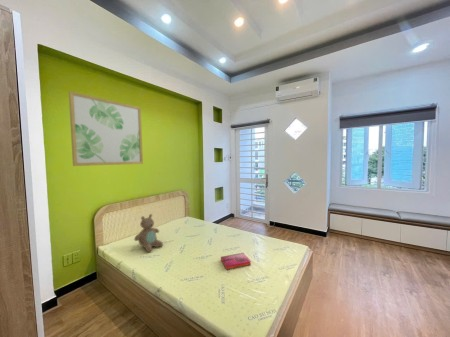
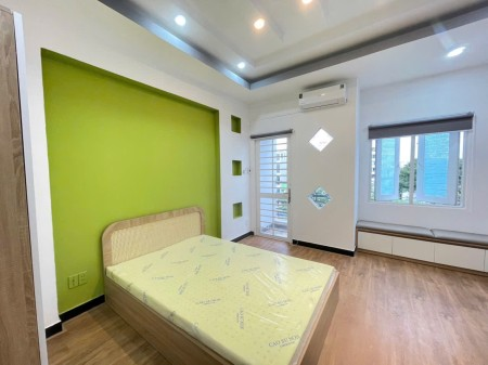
- teddy bear [133,213,164,253]
- hardback book [220,252,252,271]
- wall art [68,90,144,167]
